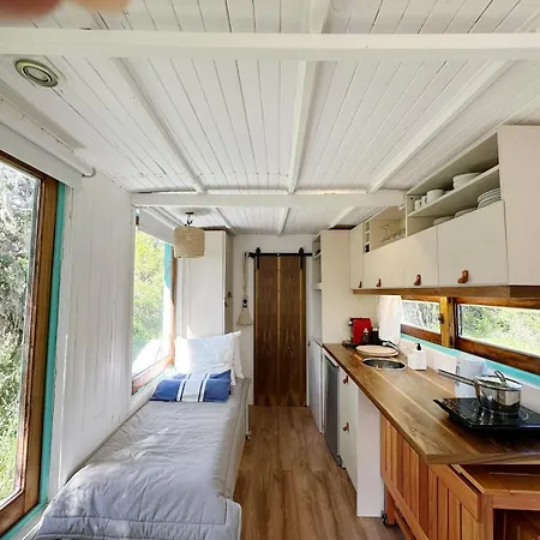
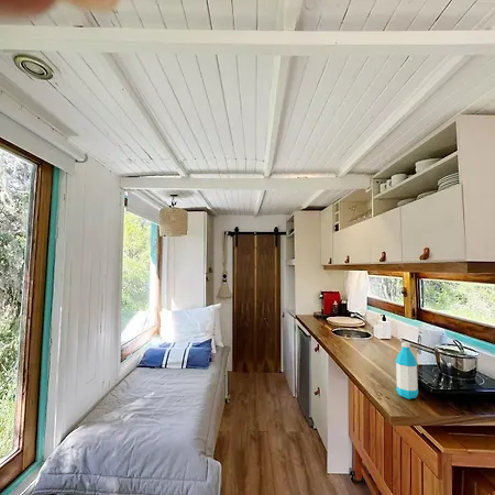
+ water bottle [395,341,419,400]
